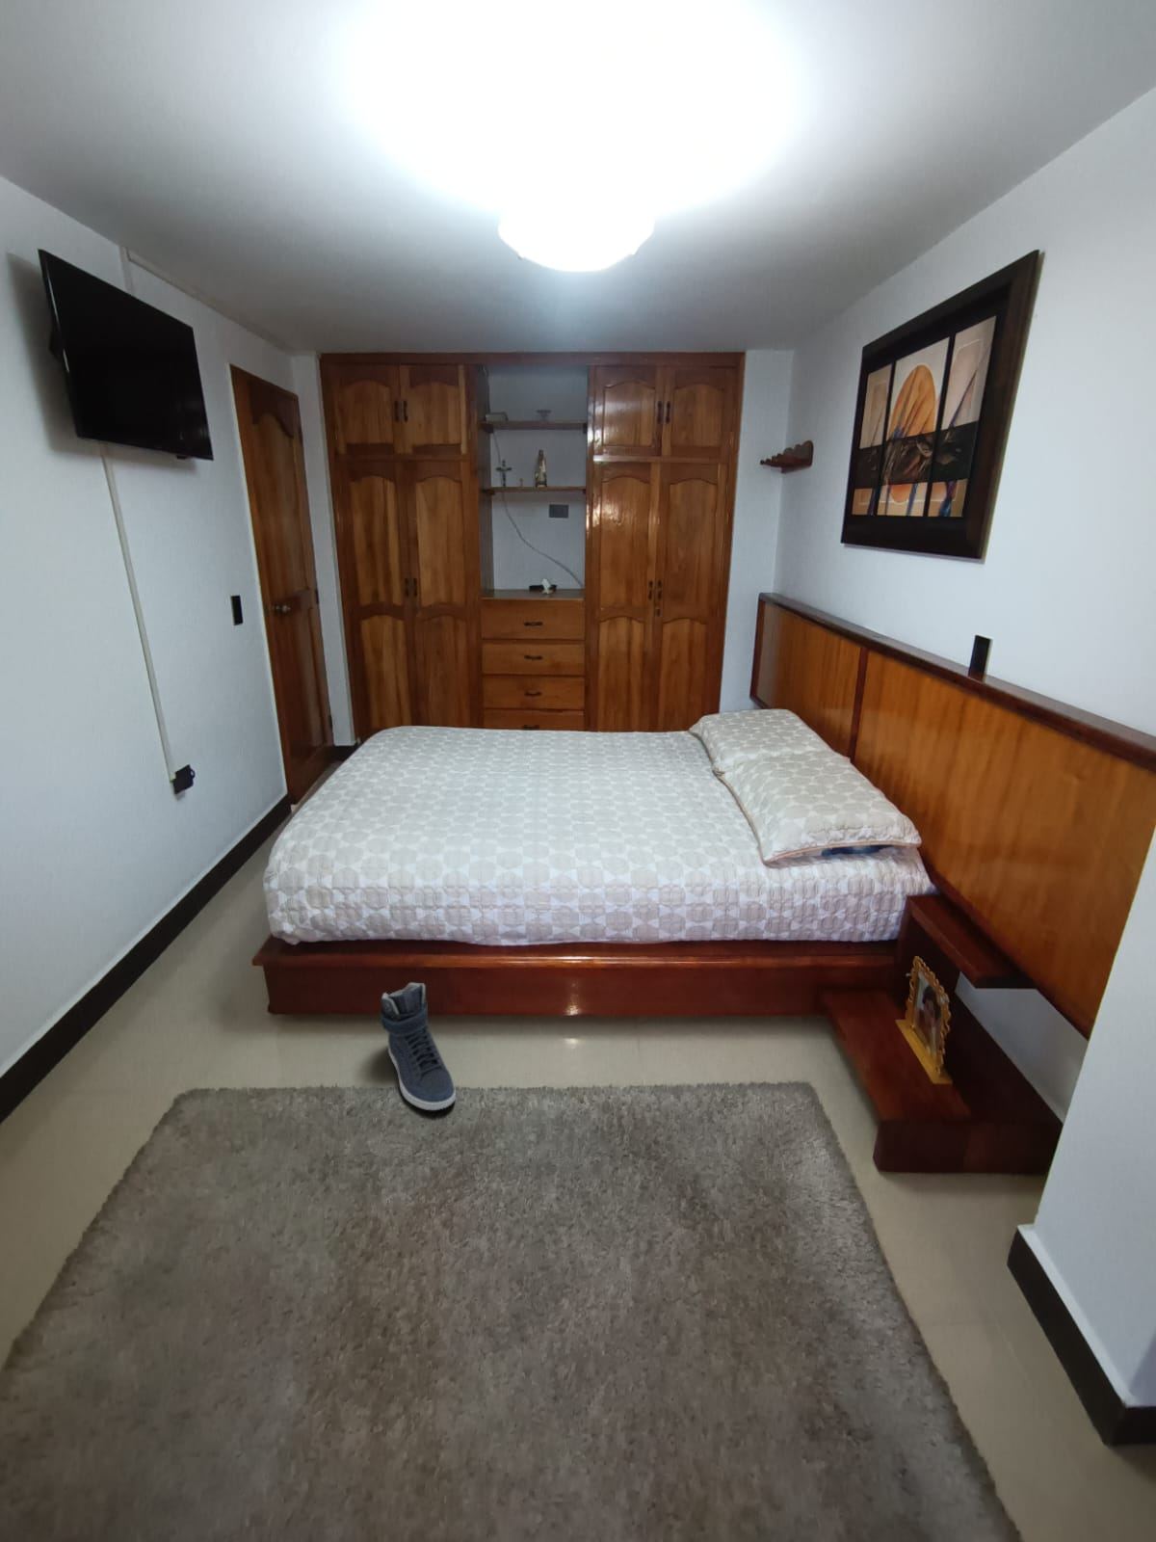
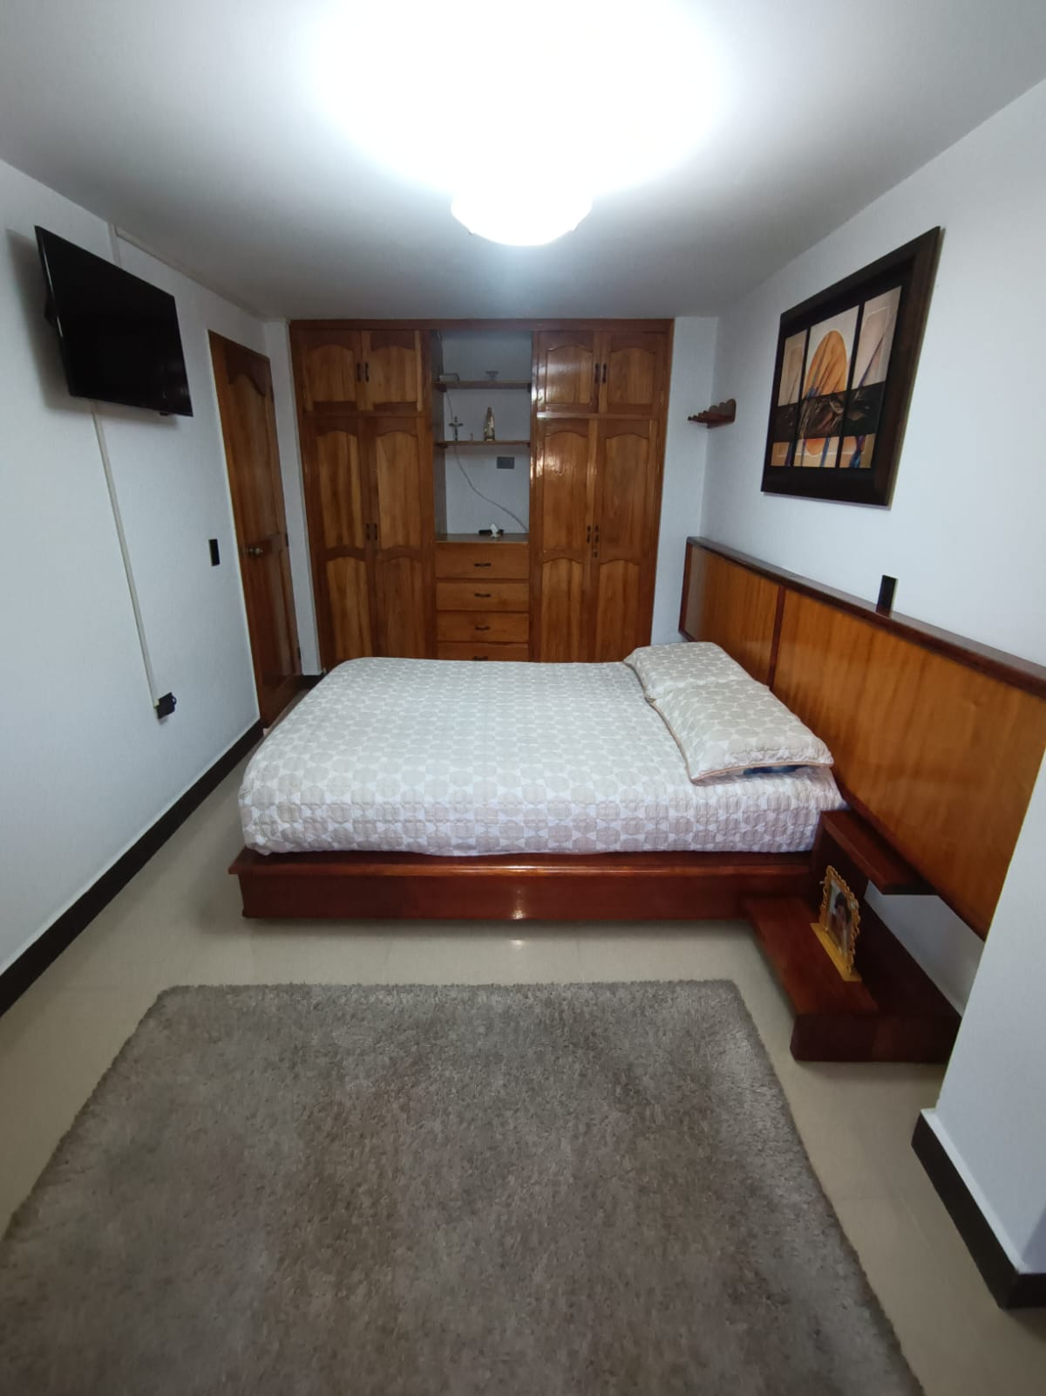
- sneaker [379,982,457,1111]
